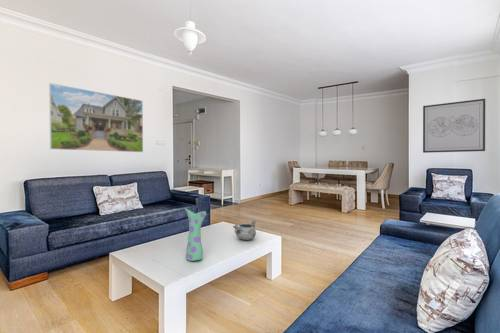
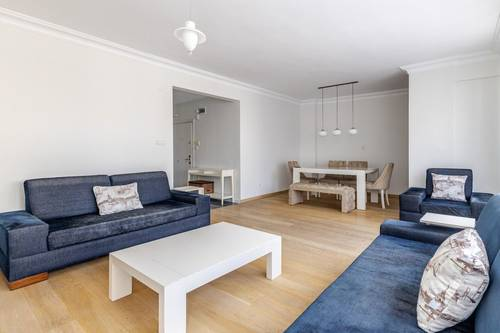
- decorative bowl [232,219,257,241]
- wall art [422,98,486,154]
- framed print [48,82,144,153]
- vase [184,207,207,262]
